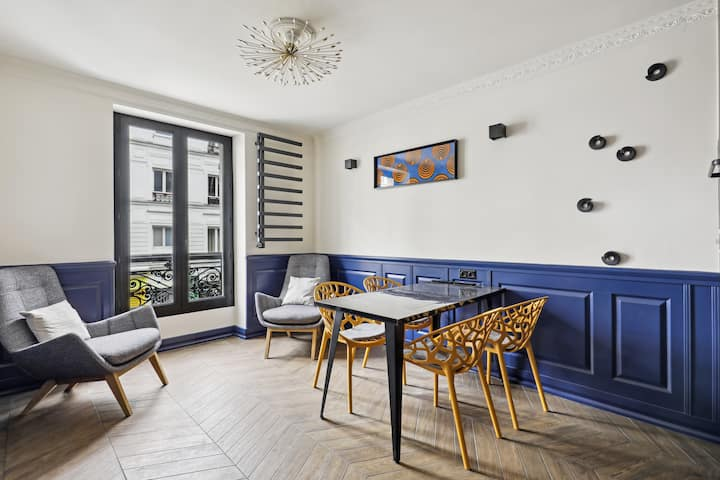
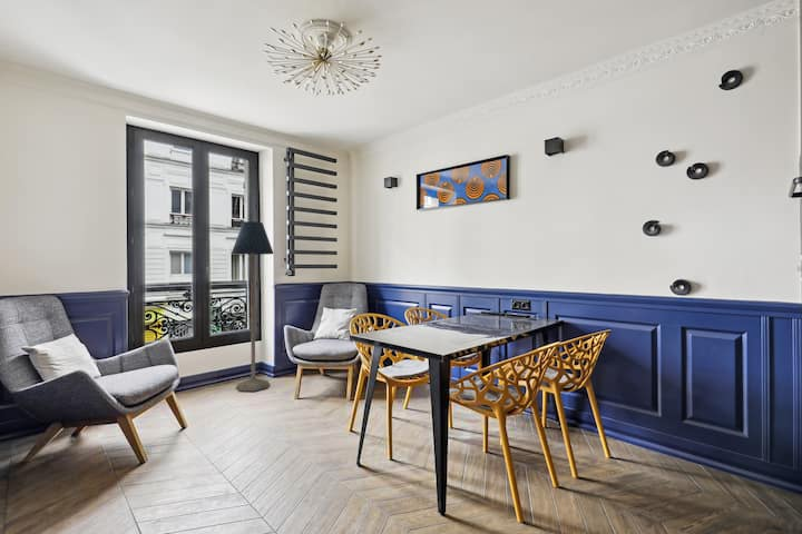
+ floor lamp [231,220,275,393]
